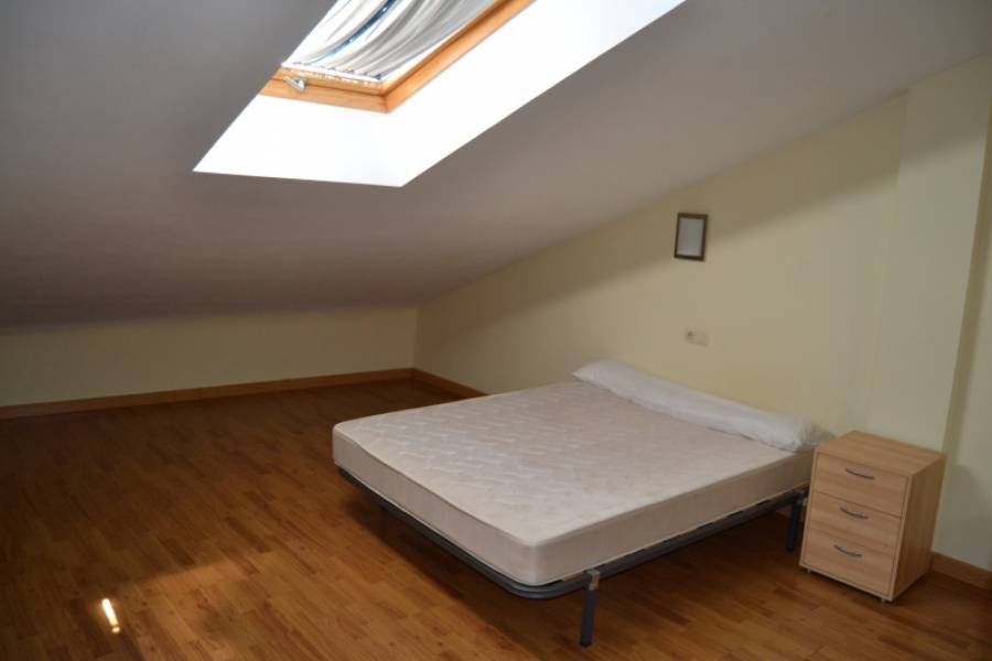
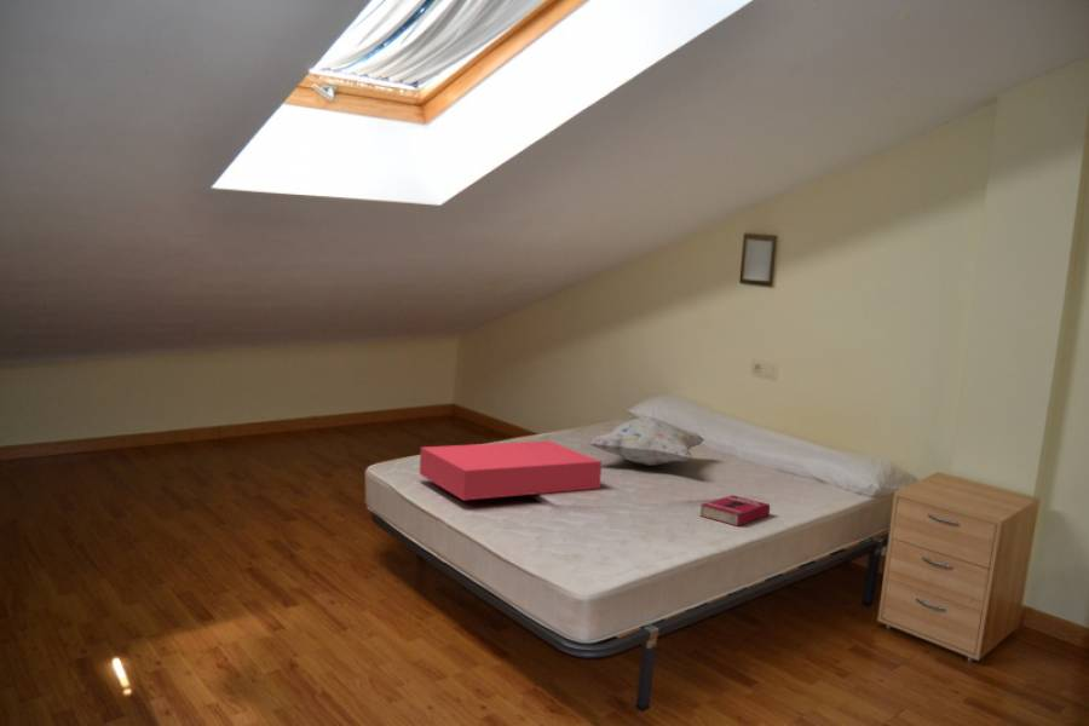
+ decorative pillow [588,416,705,467]
+ cushion [419,439,603,501]
+ book [699,494,771,528]
